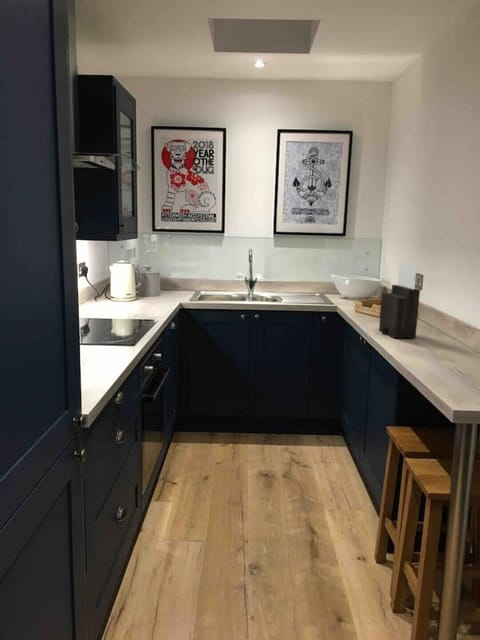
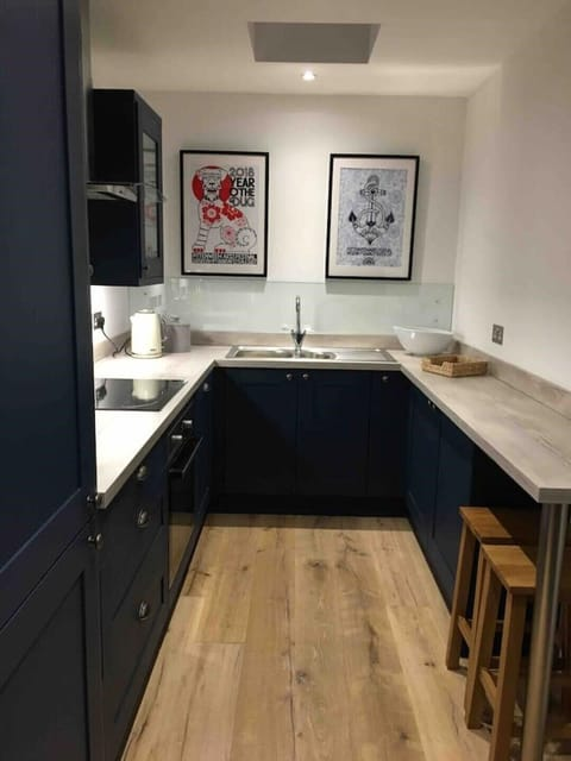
- knife block [378,261,421,339]
